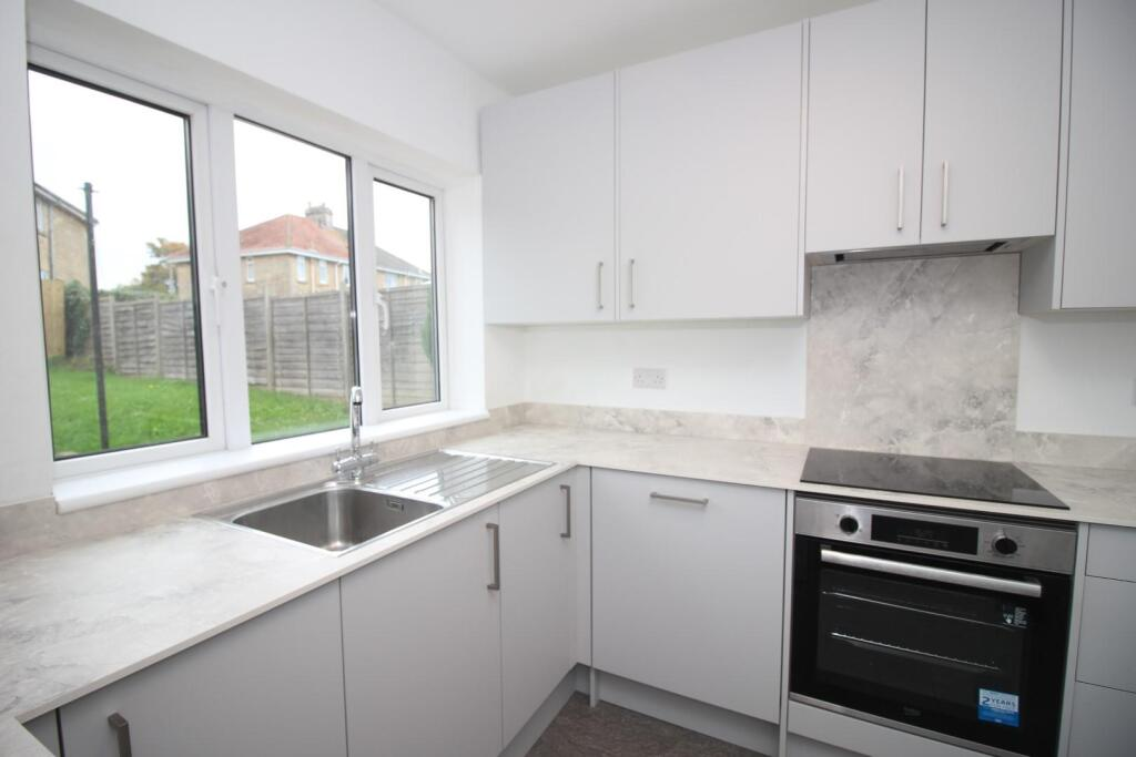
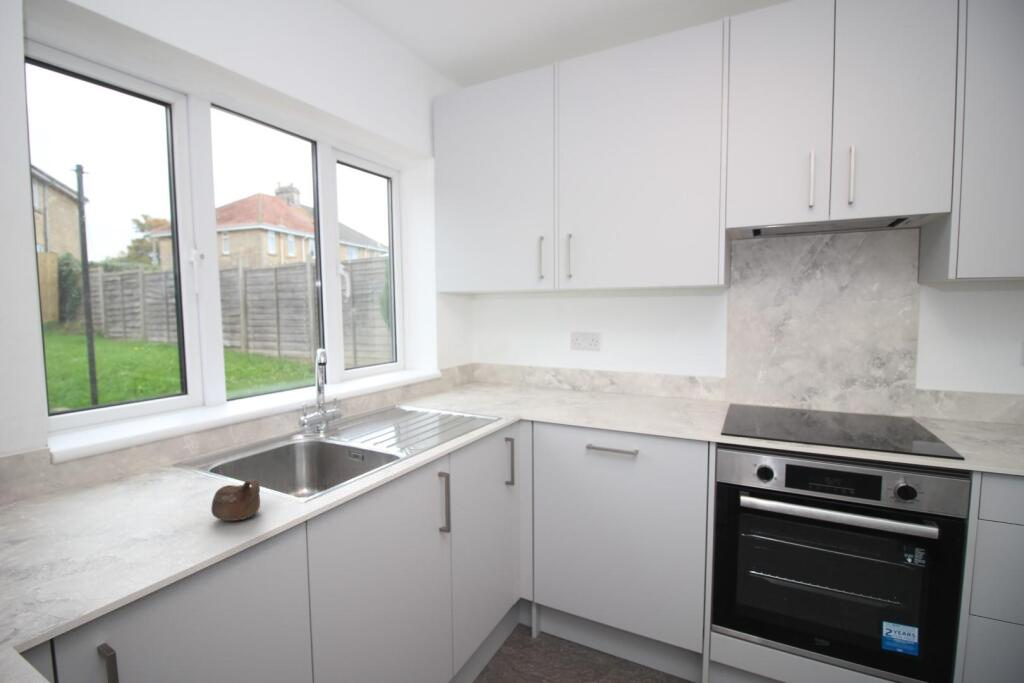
+ cup [210,478,261,522]
